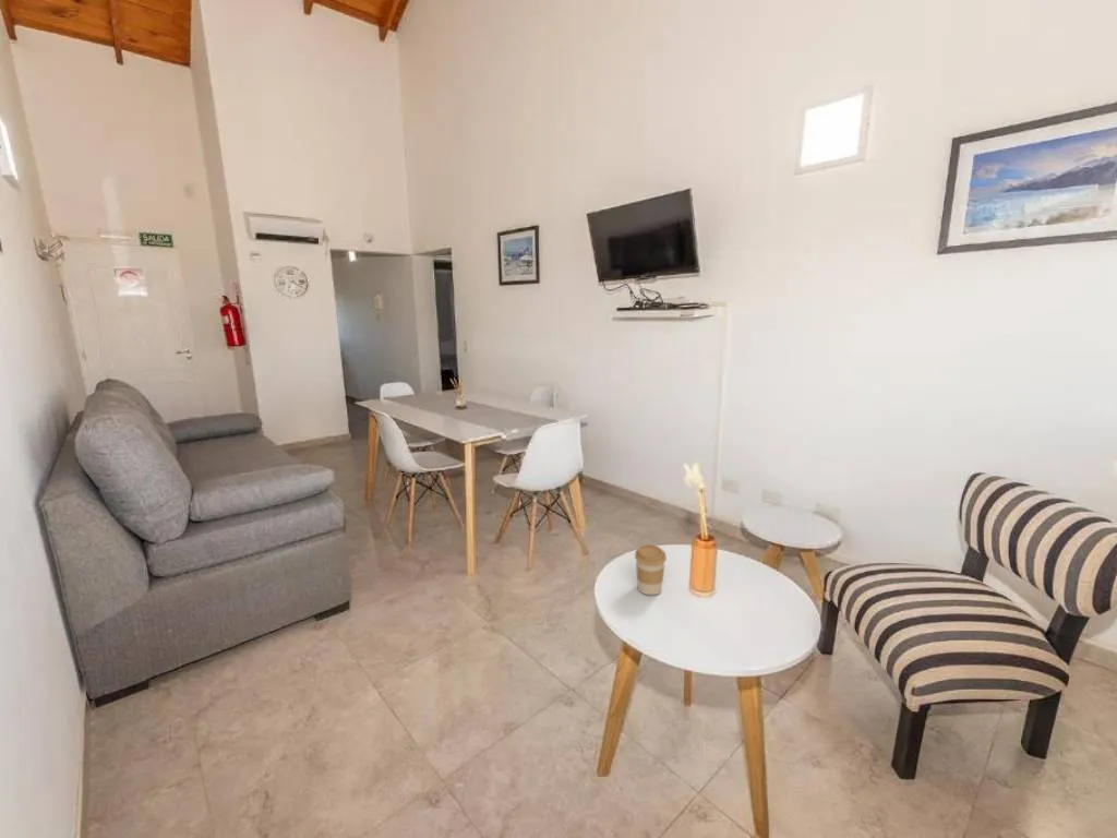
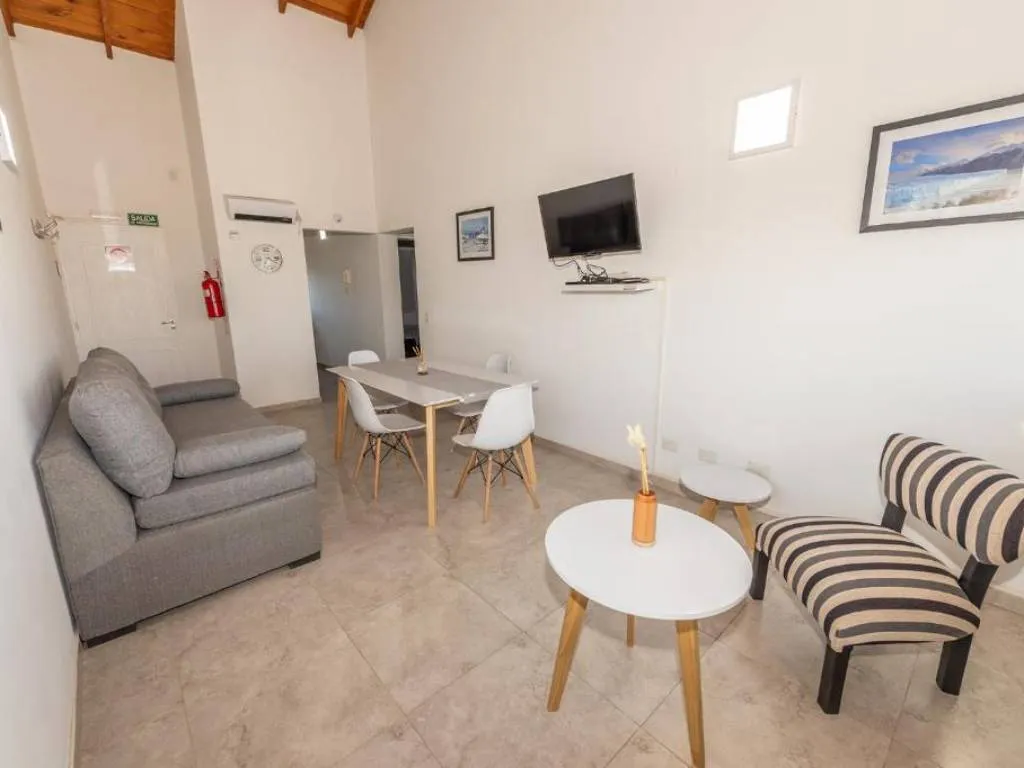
- coffee cup [634,543,668,596]
